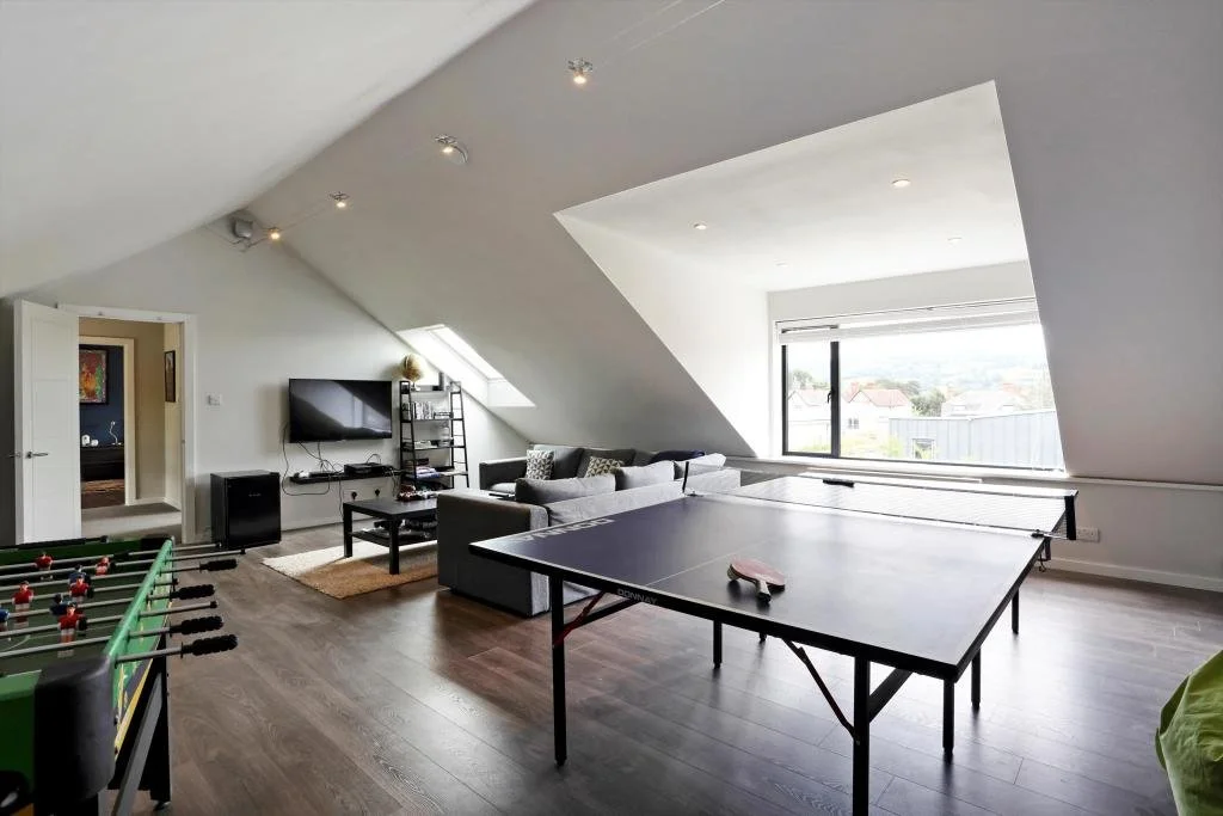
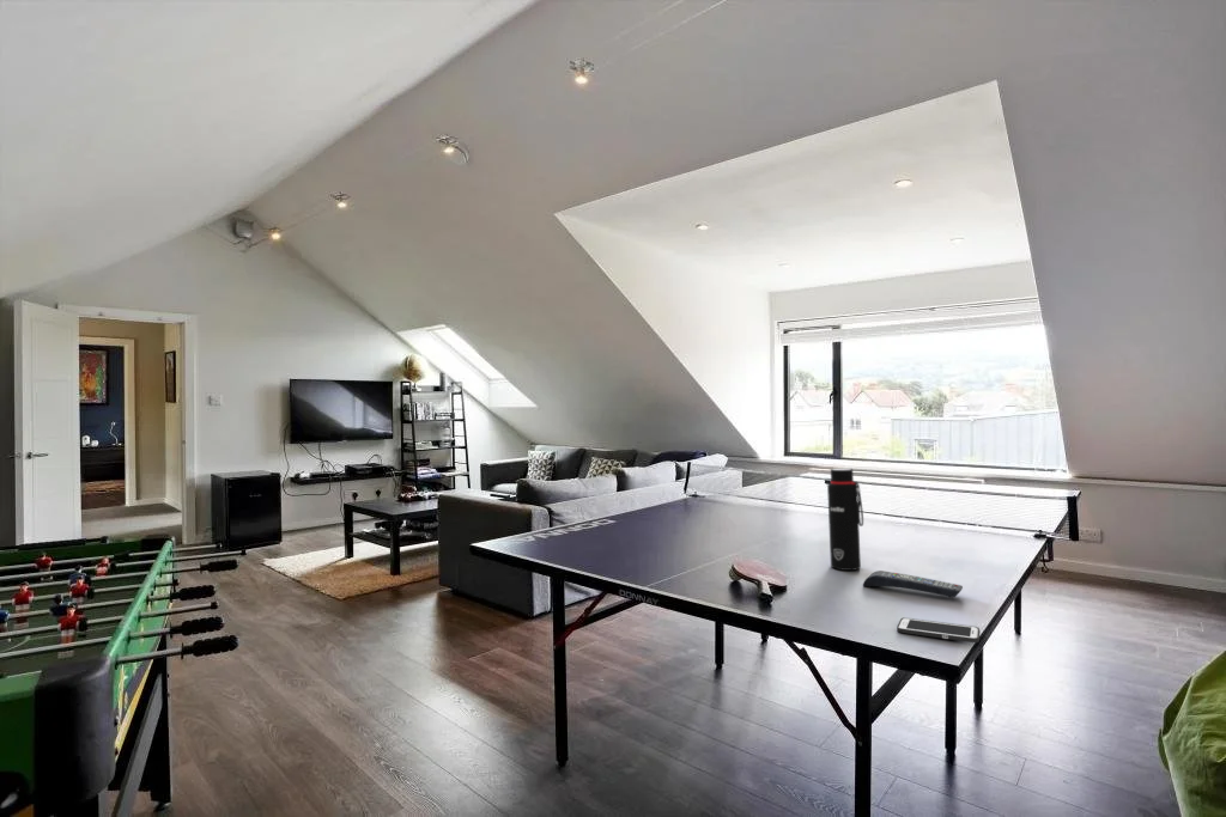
+ water bottle [826,468,864,572]
+ remote control [862,569,964,598]
+ cell phone [896,617,981,644]
